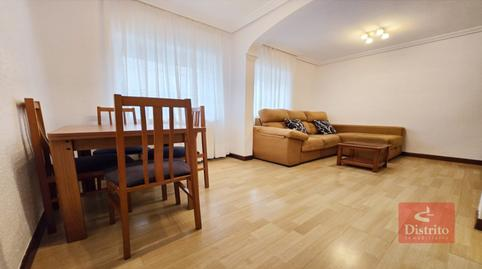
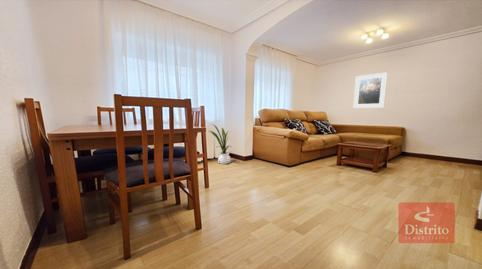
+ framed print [352,71,389,109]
+ house plant [208,123,233,165]
